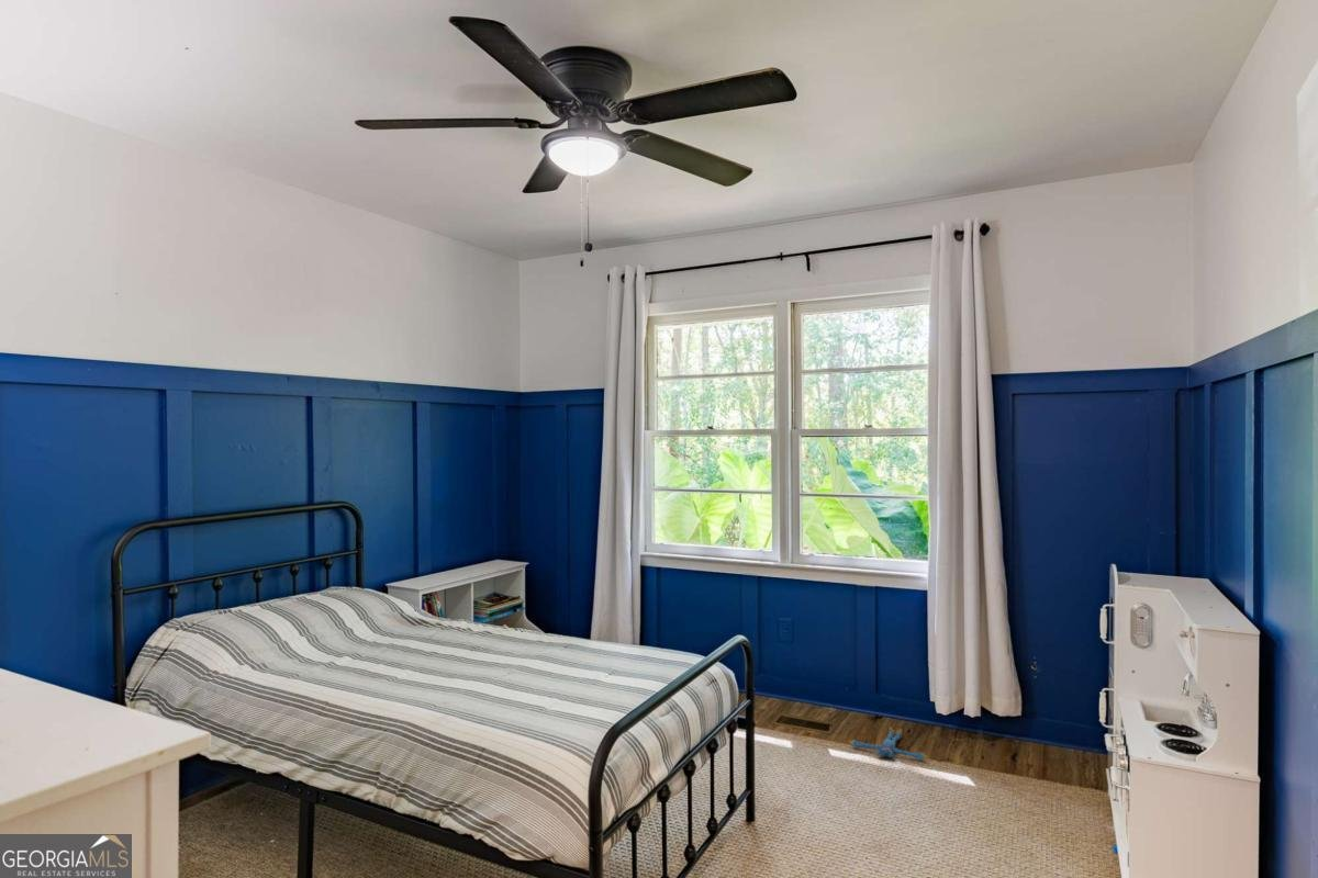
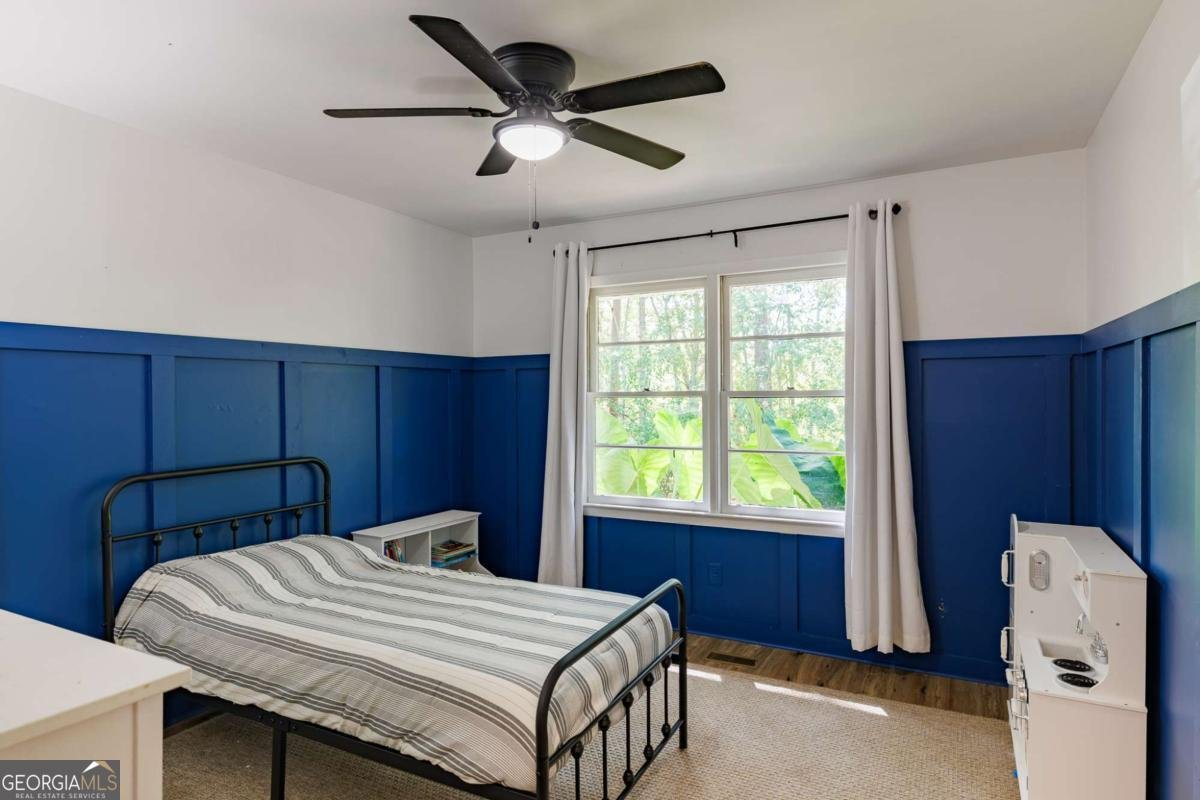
- plush toy [848,727,929,762]
